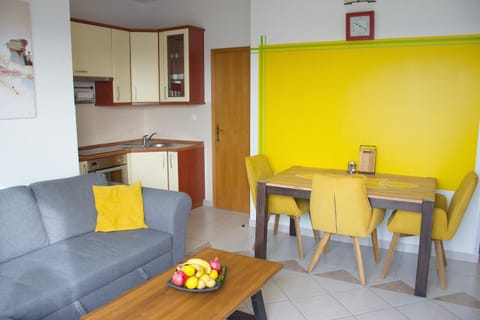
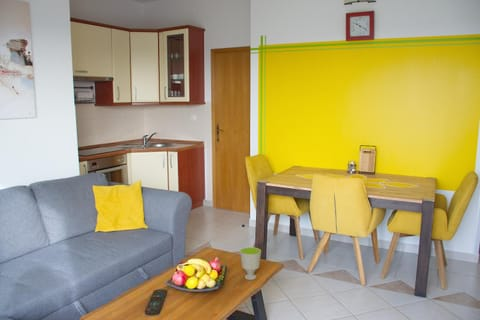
+ remote control [144,288,168,316]
+ cup [239,246,262,281]
